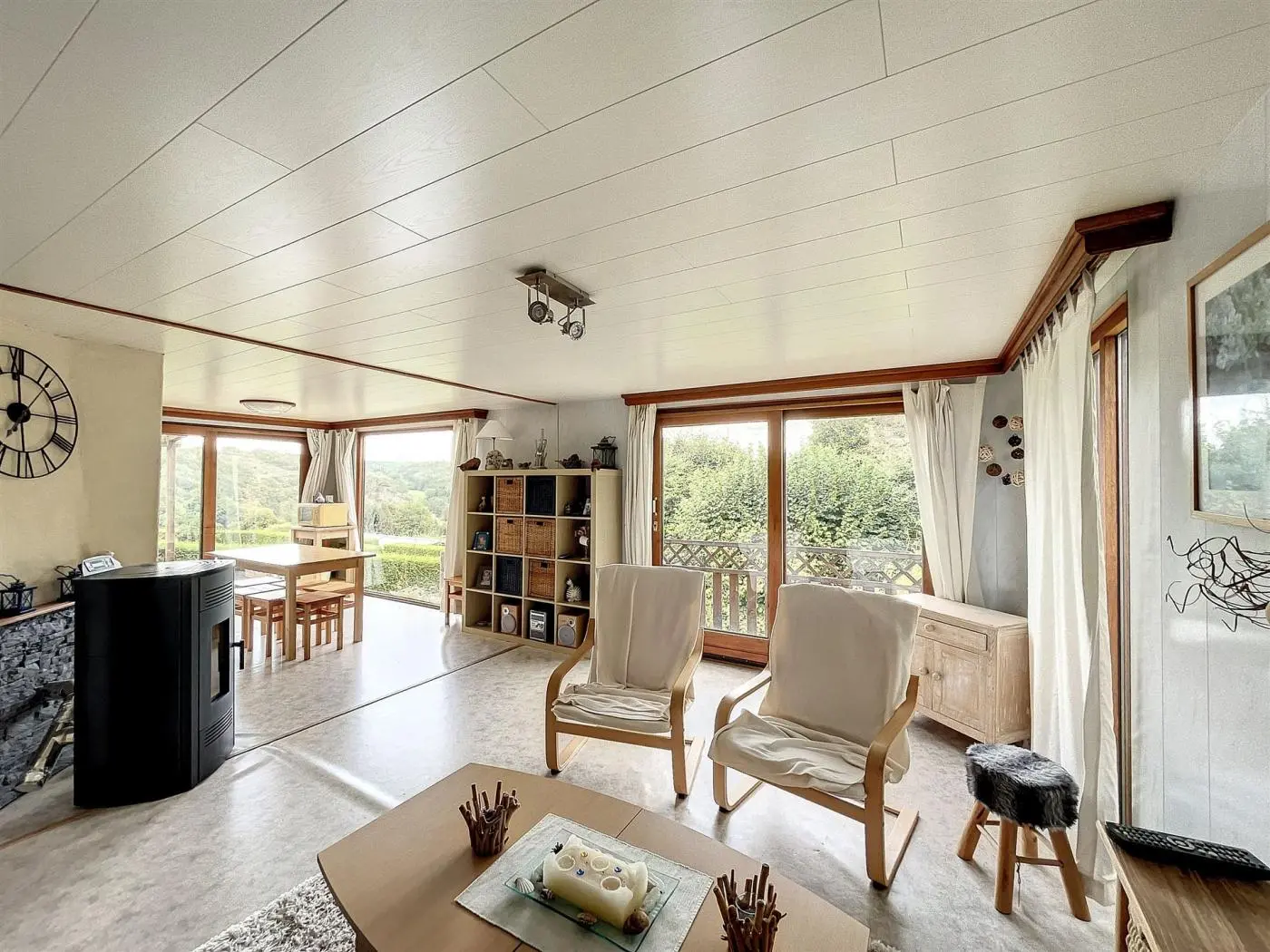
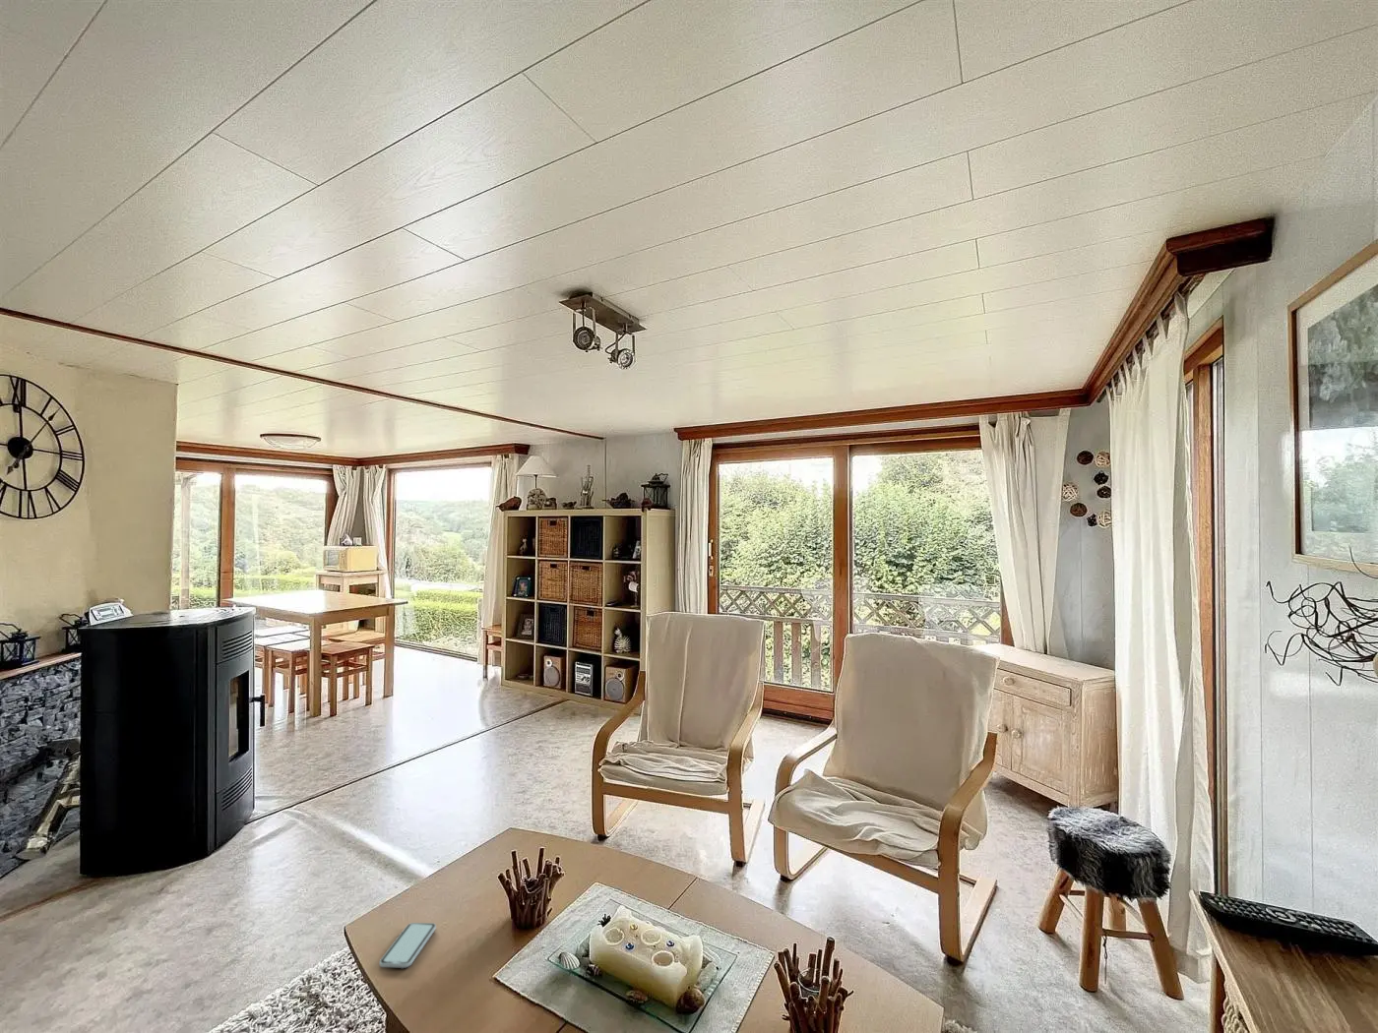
+ smartphone [379,922,437,969]
